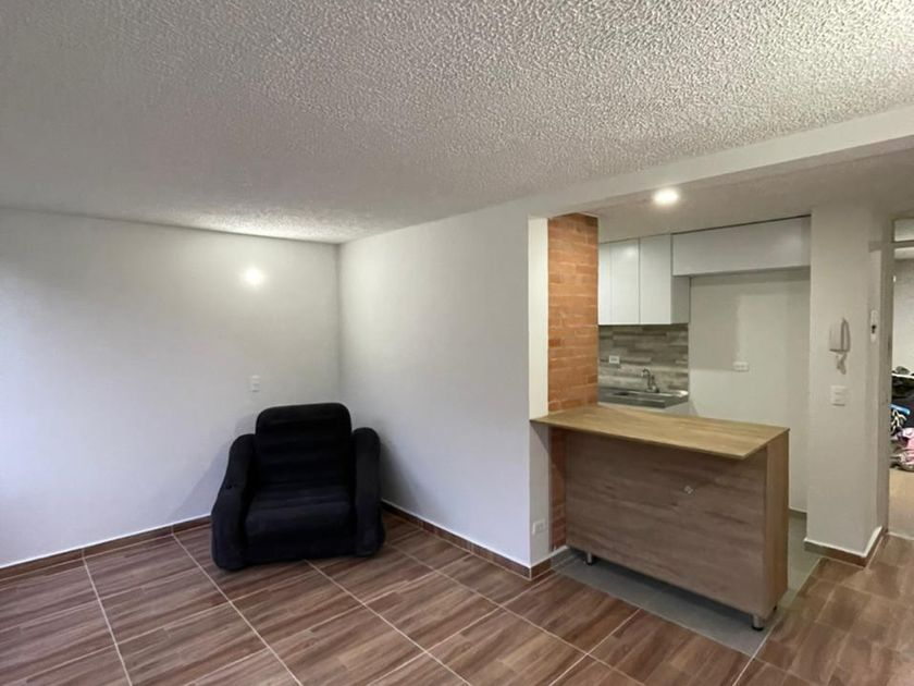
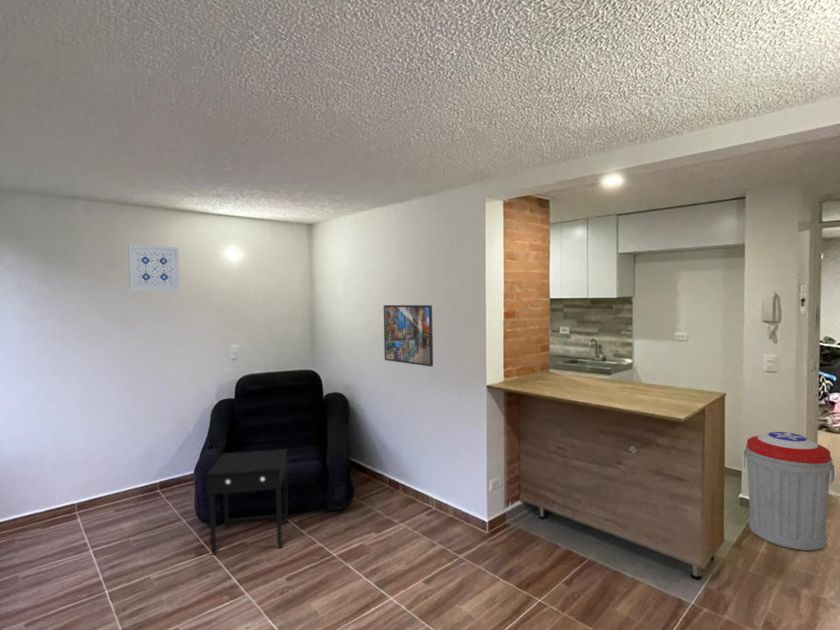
+ side table [206,448,289,556]
+ wall art [127,244,181,292]
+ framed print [383,304,434,368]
+ trash can [743,431,835,552]
